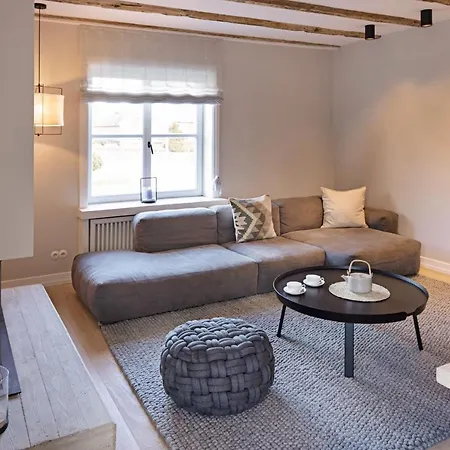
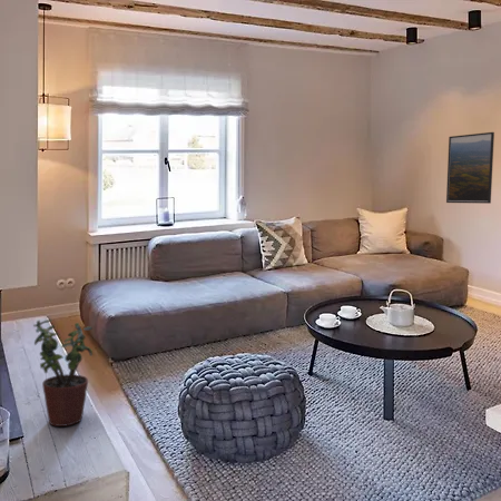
+ potted plant [32,318,94,428]
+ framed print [445,131,495,205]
